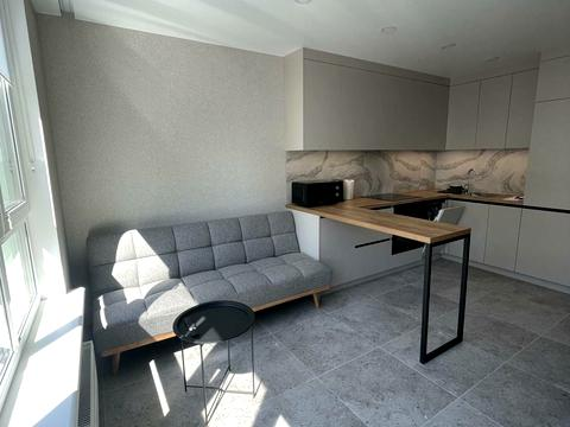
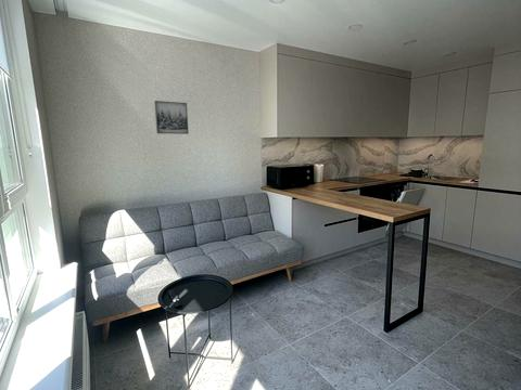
+ wall art [153,100,190,135]
